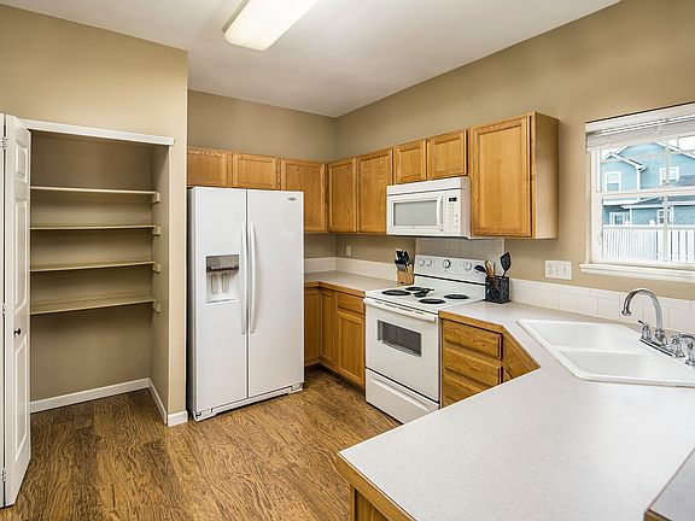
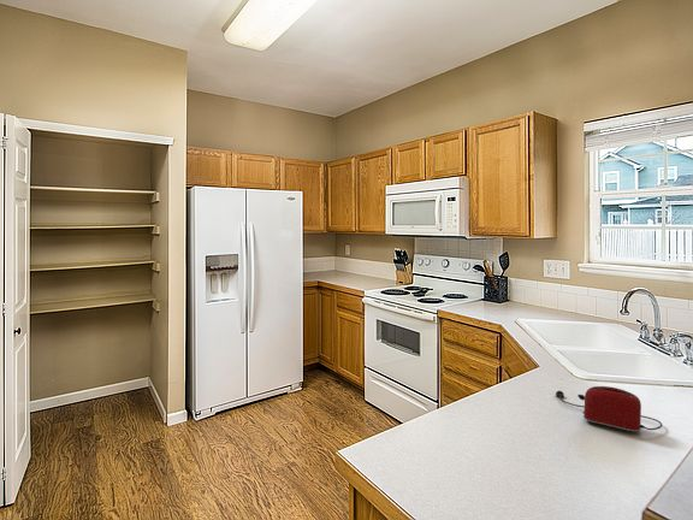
+ toaster [555,385,664,432]
